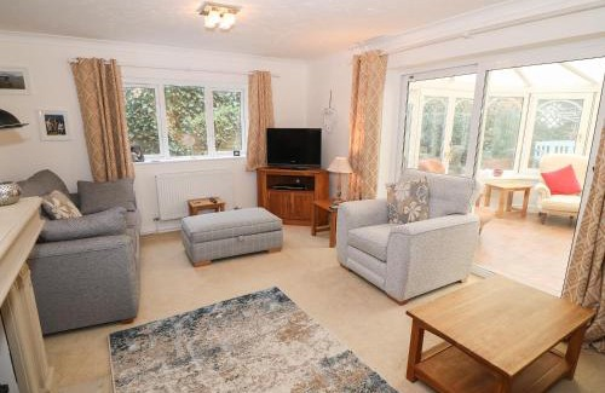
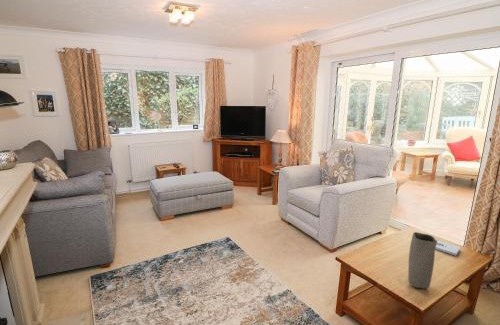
+ vase [407,231,437,290]
+ notepad [435,239,461,257]
